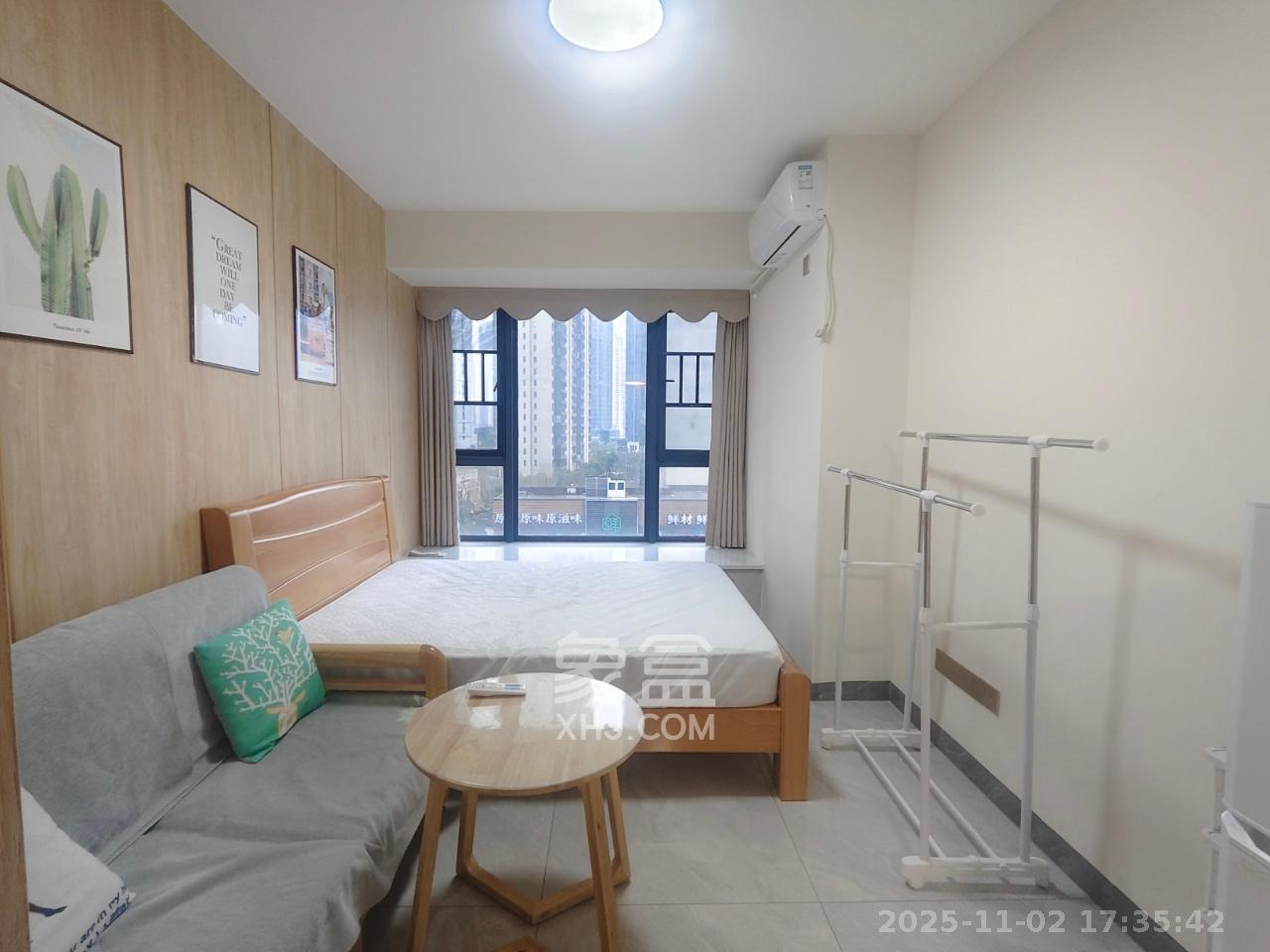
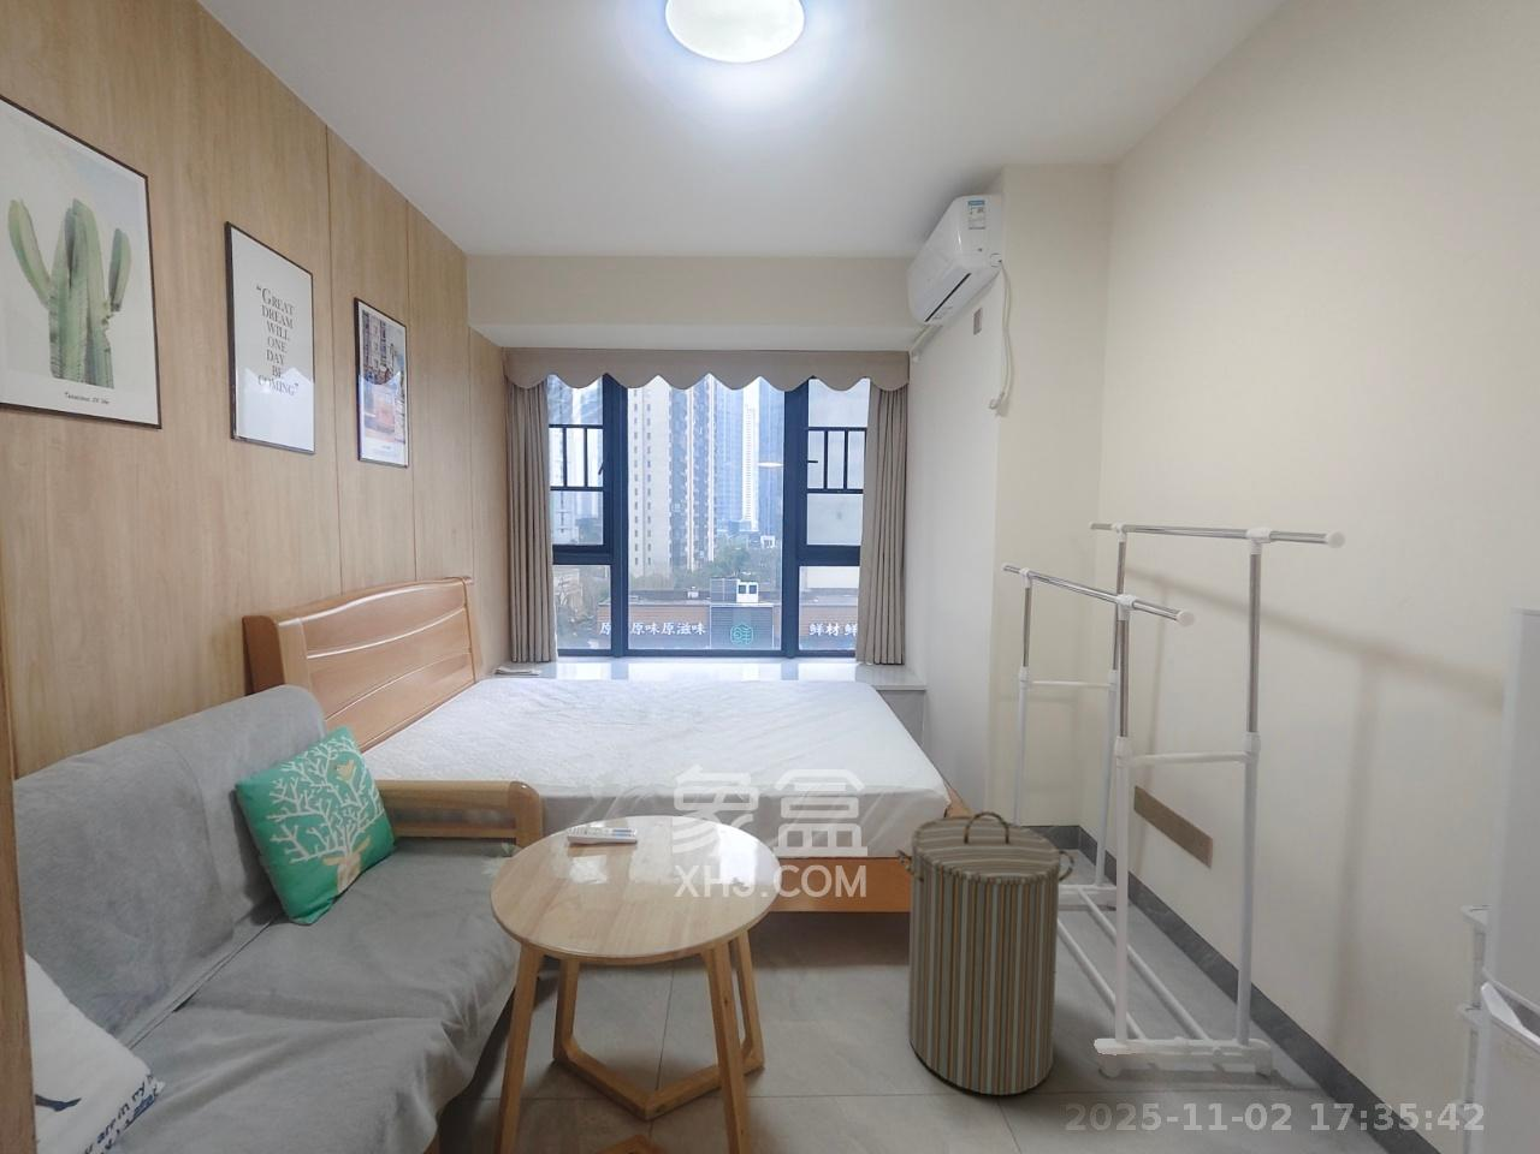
+ laundry hamper [894,810,1076,1096]
